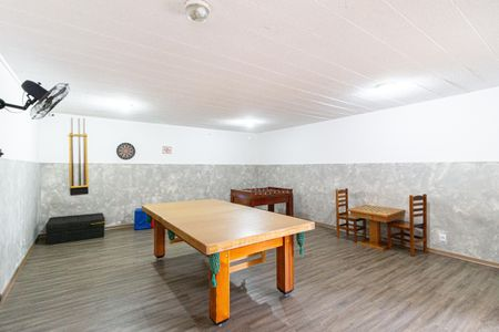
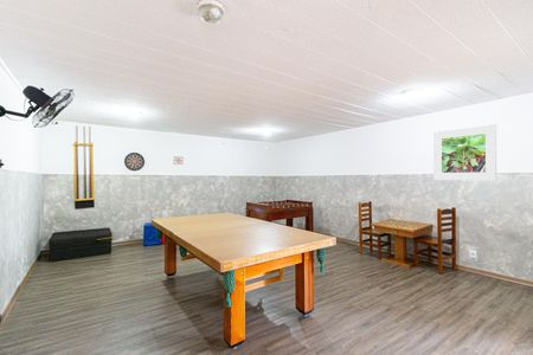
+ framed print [432,123,497,181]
